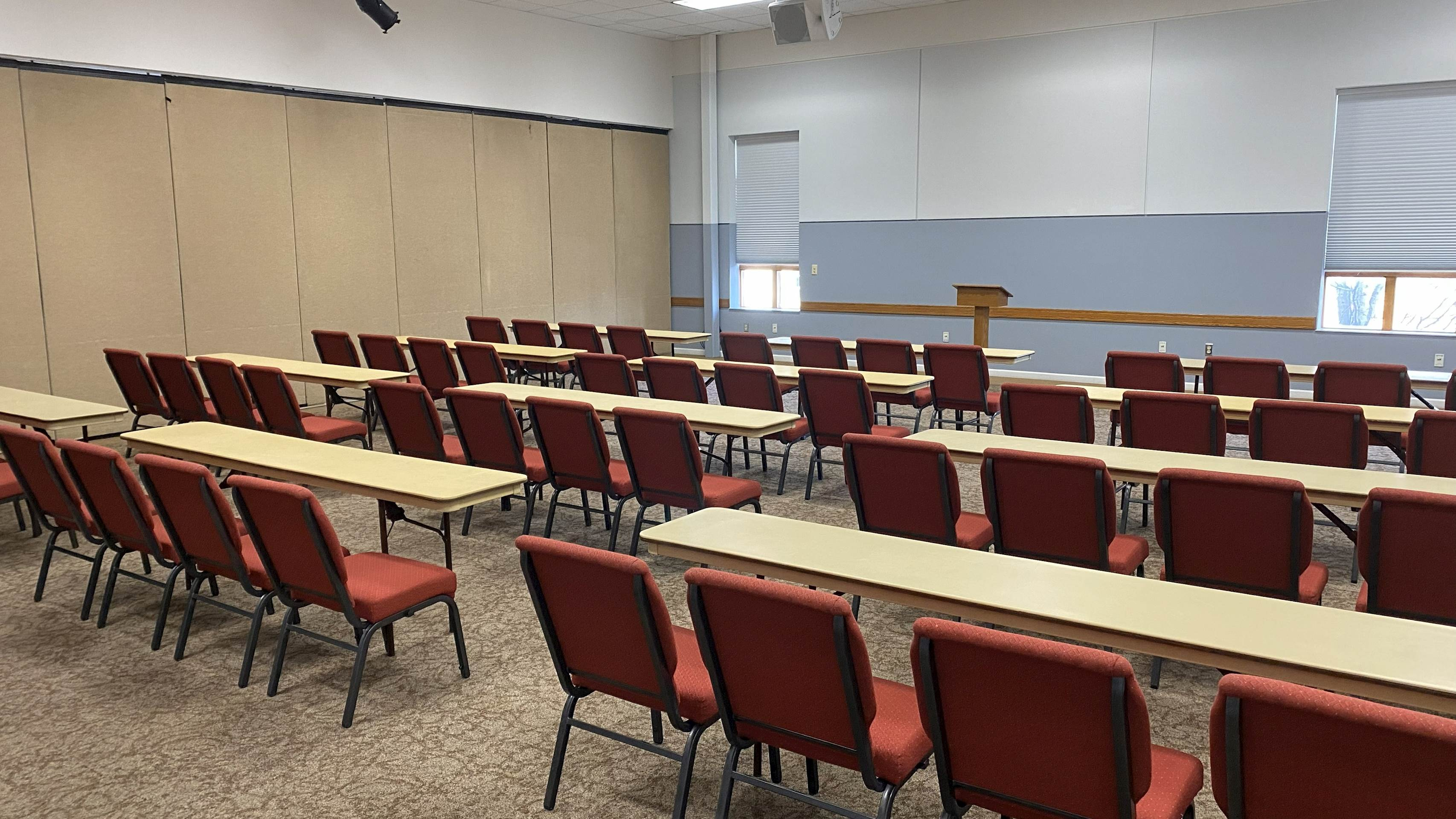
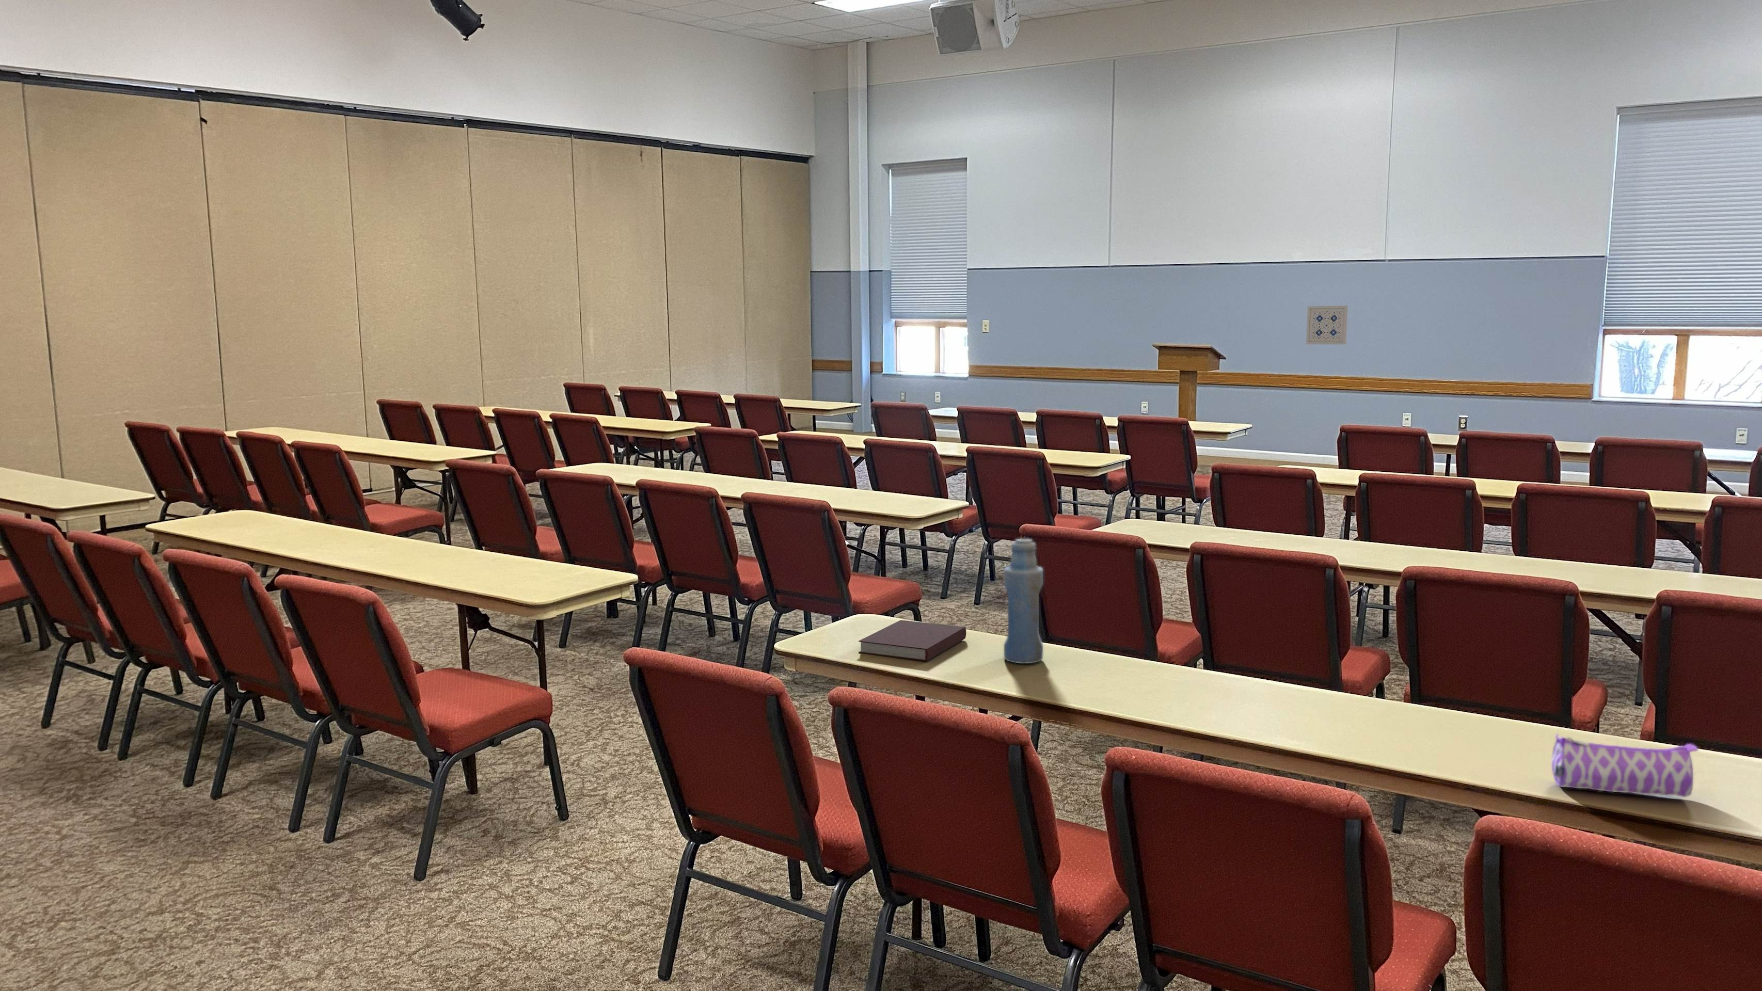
+ wall art [1306,305,1348,345]
+ bottle [1003,538,1044,664]
+ pencil case [1551,733,1699,797]
+ notebook [858,620,967,662]
